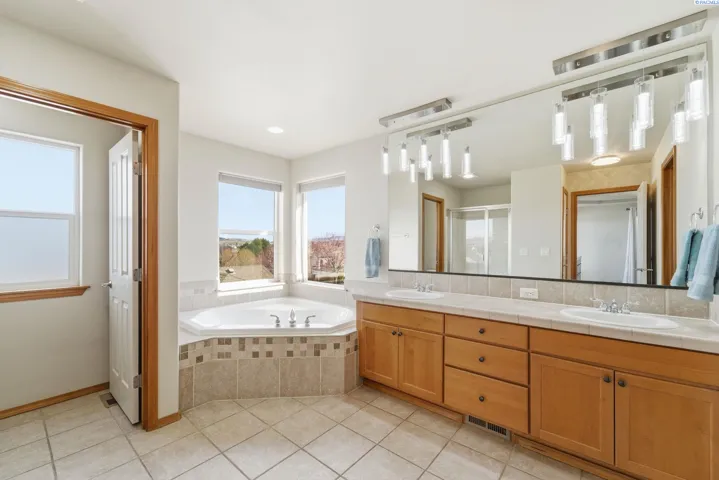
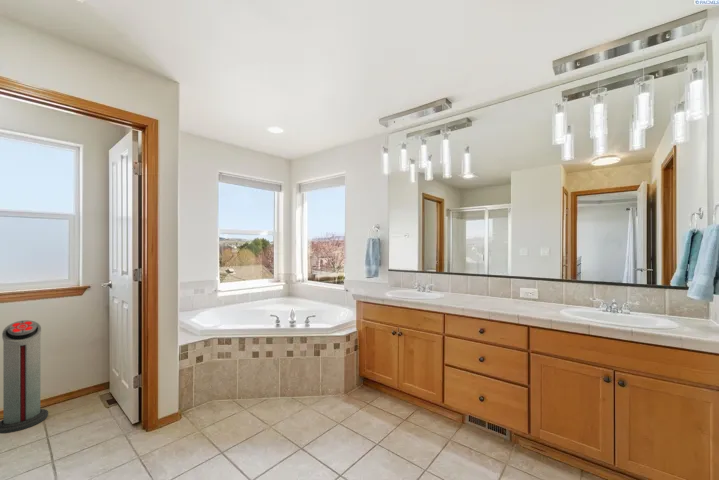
+ air purifier [0,319,49,434]
